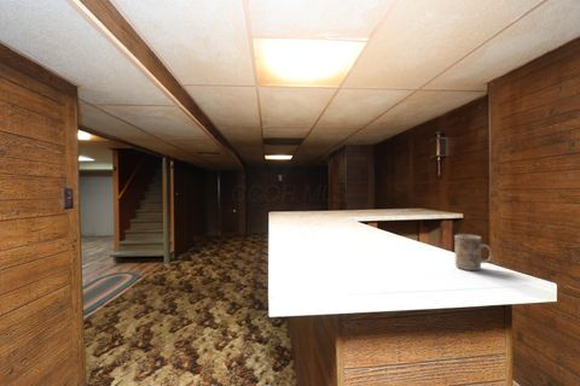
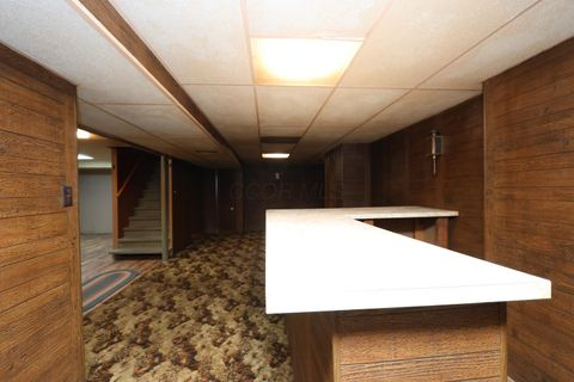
- mug [453,233,494,271]
